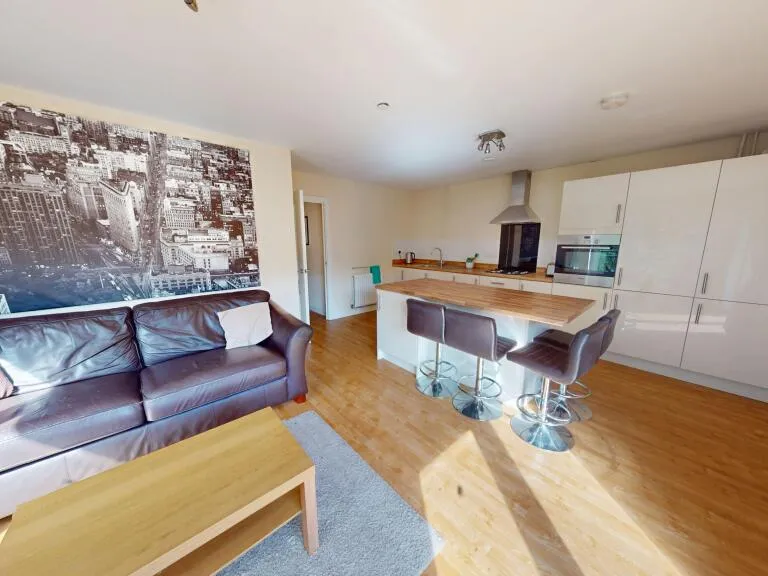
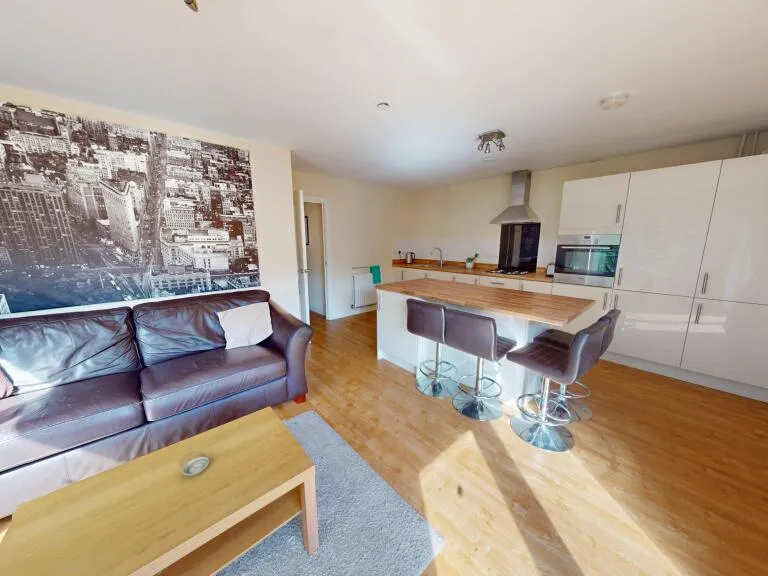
+ saucer [181,456,210,477]
